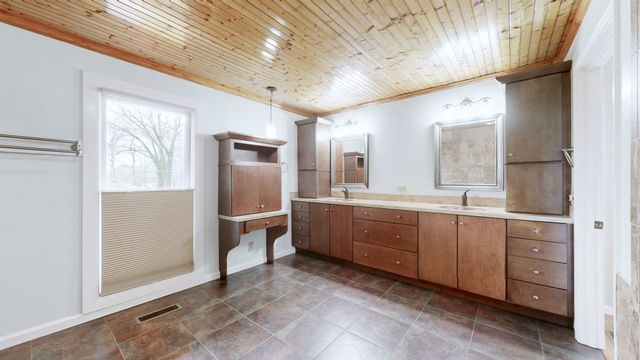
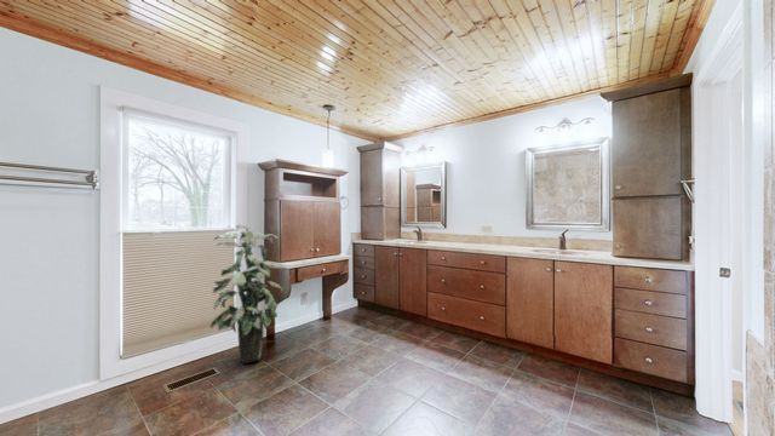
+ indoor plant [209,223,285,365]
